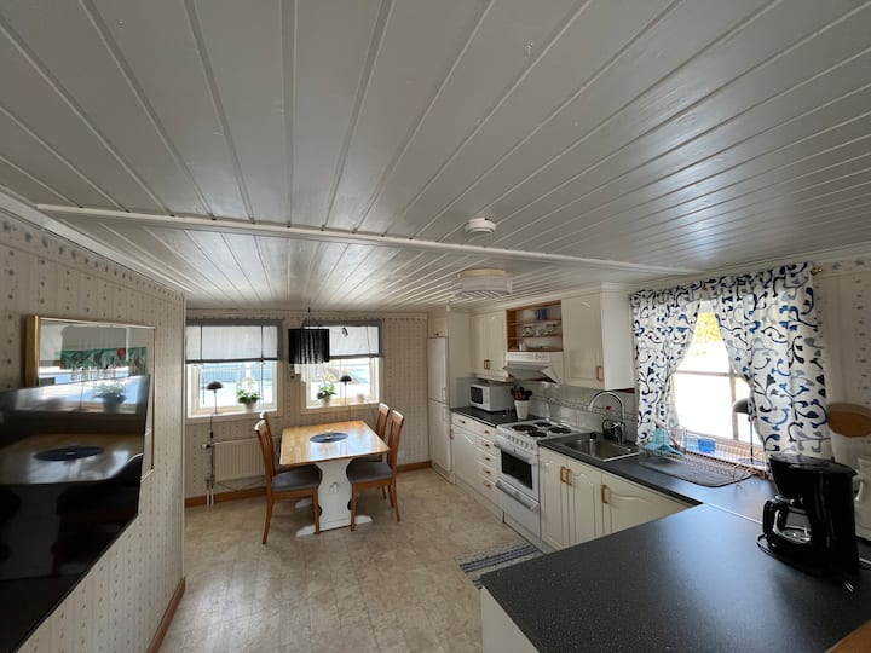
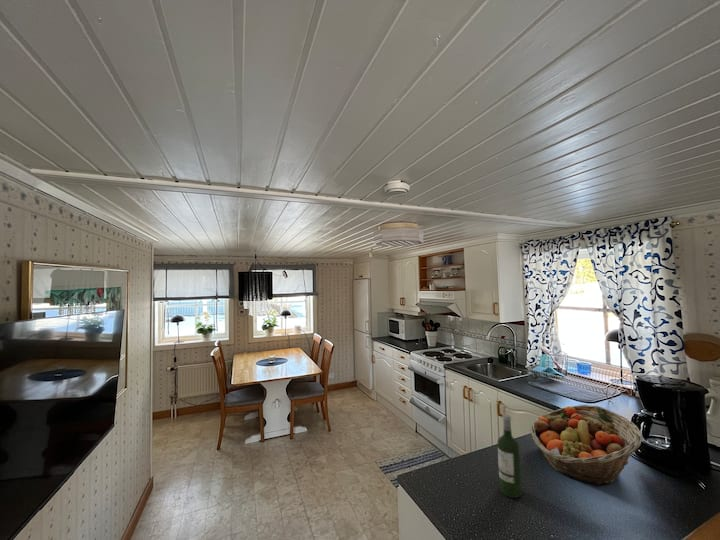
+ fruit basket [530,404,643,487]
+ wine bottle [497,413,523,499]
